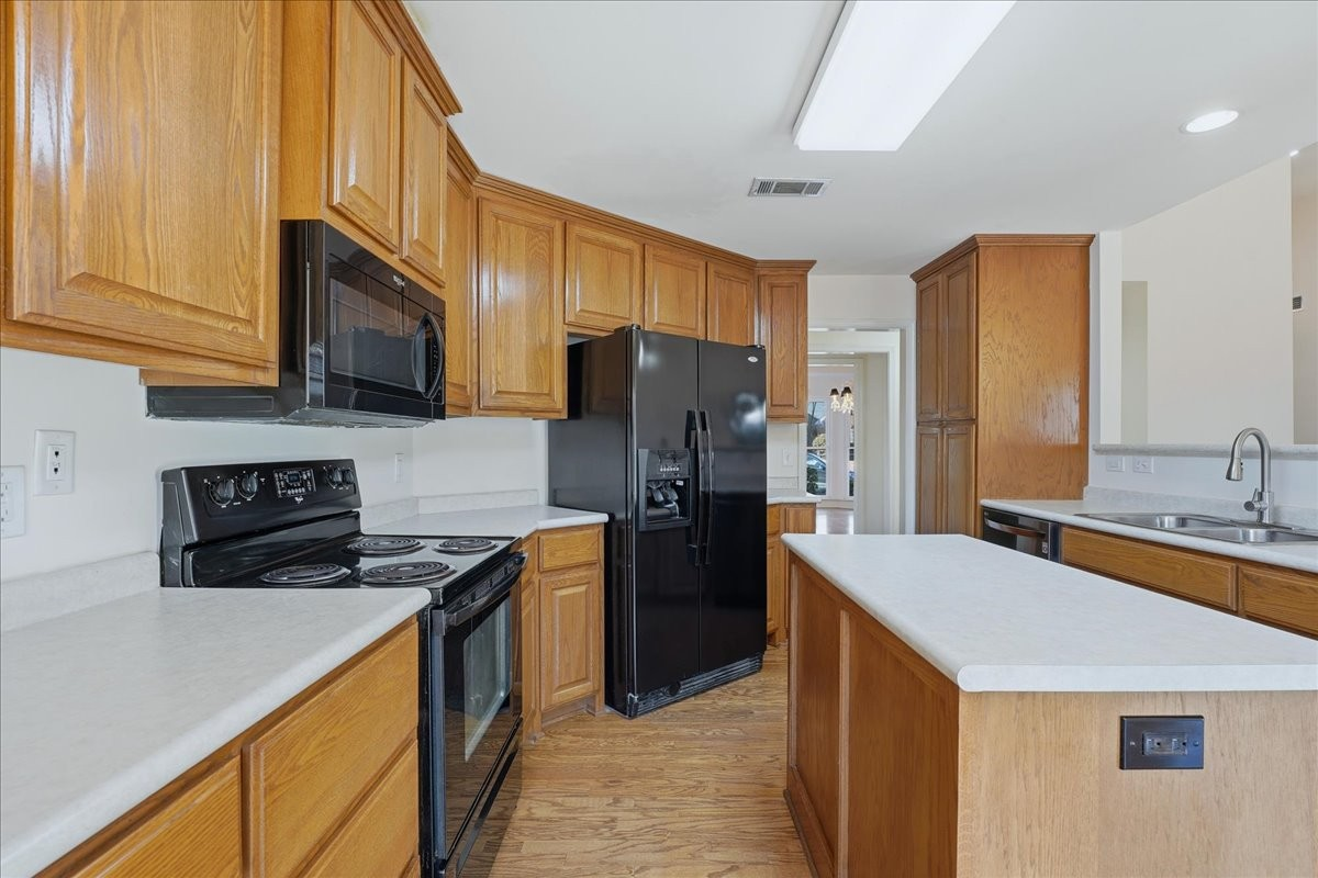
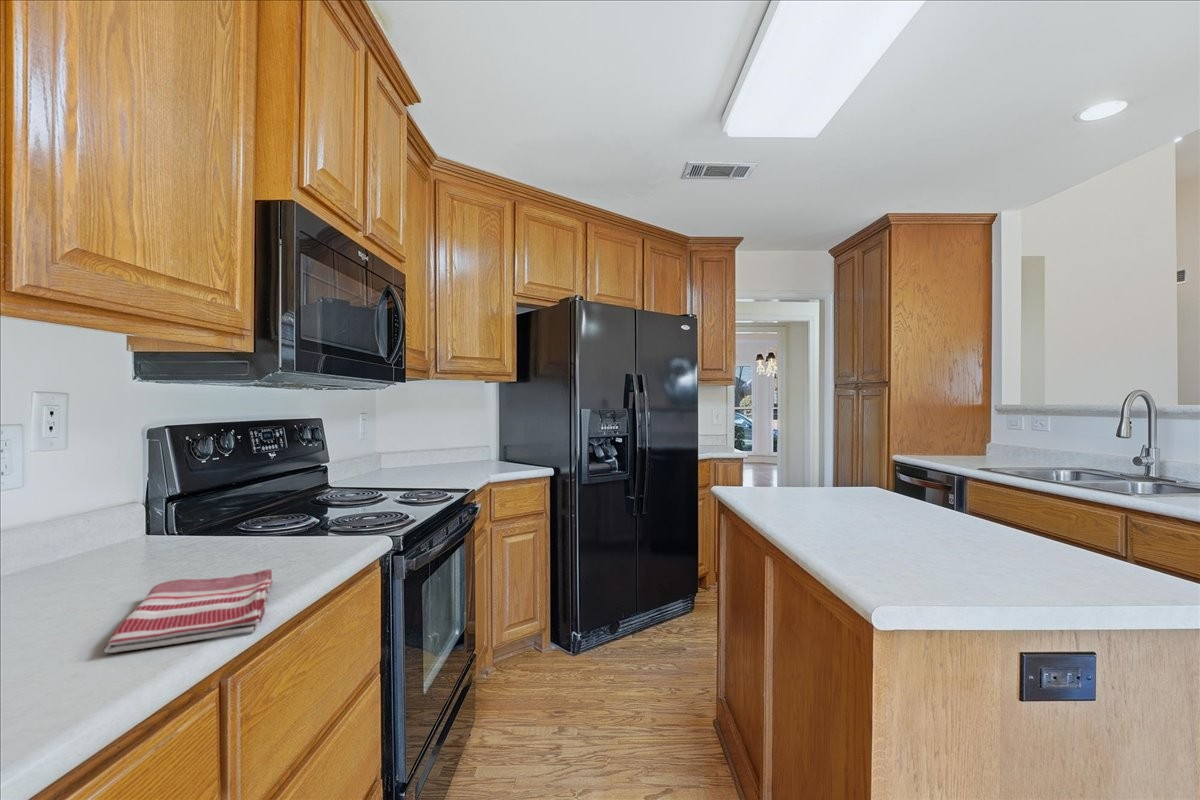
+ dish towel [103,568,274,654]
